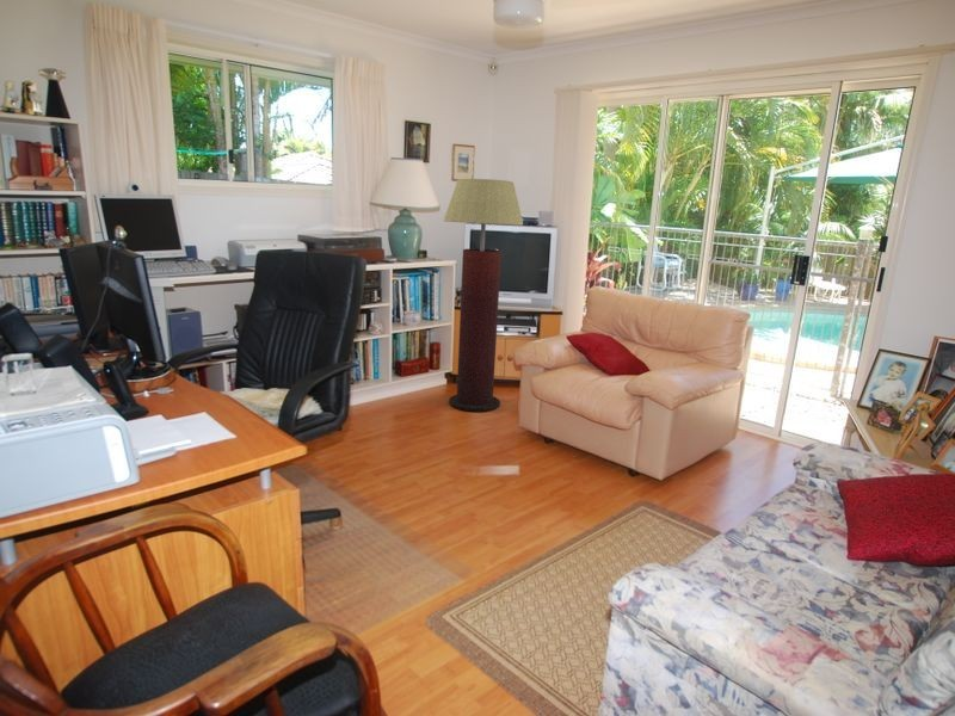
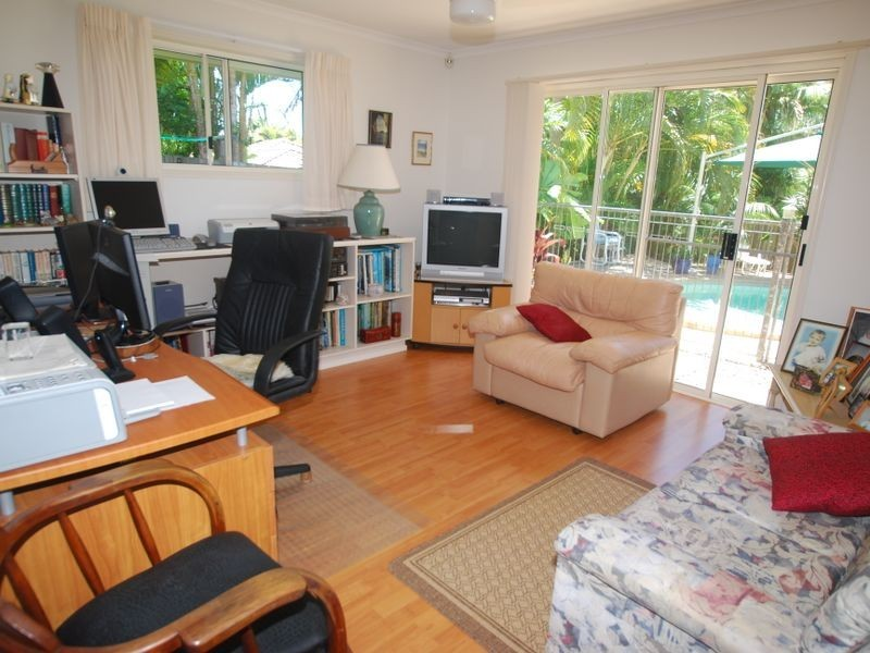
- floor lamp [443,178,524,413]
